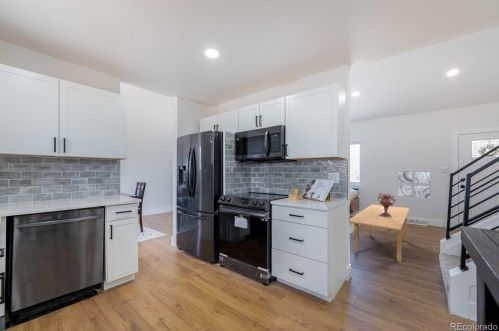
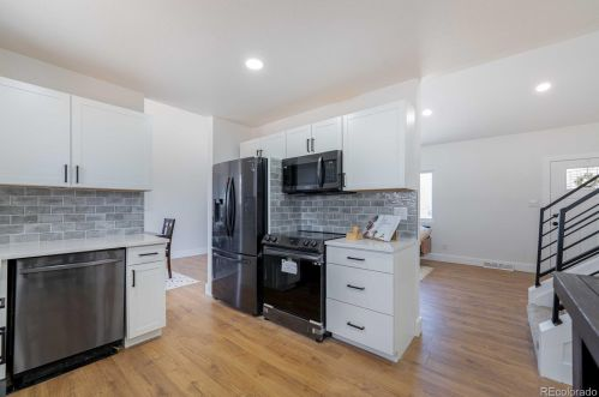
- dining table [349,204,411,263]
- wall art [397,170,432,200]
- decorative urn [377,192,397,217]
